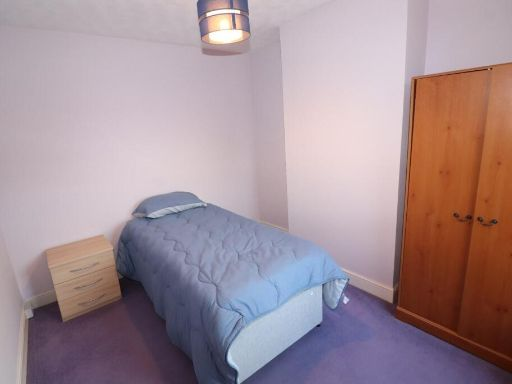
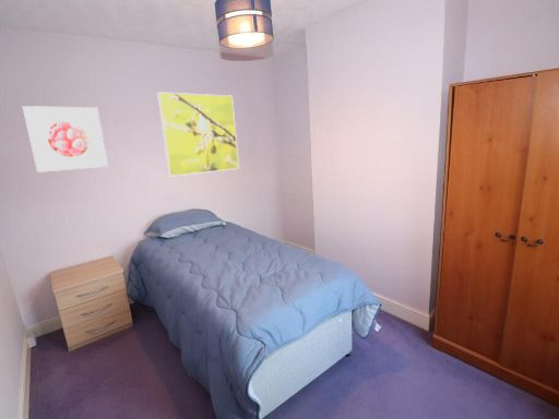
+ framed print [156,91,240,178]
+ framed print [22,105,109,173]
